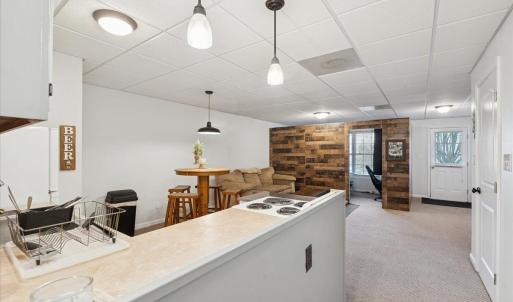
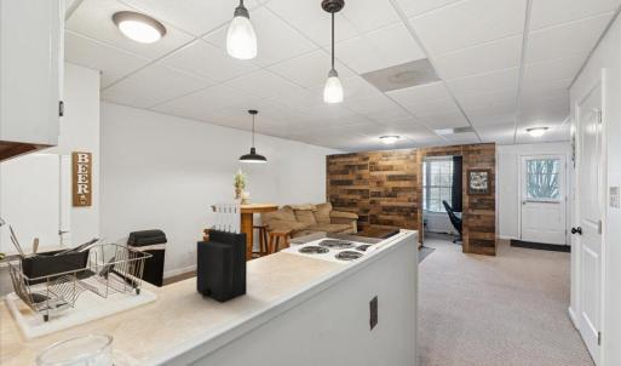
+ knife block [195,200,248,304]
